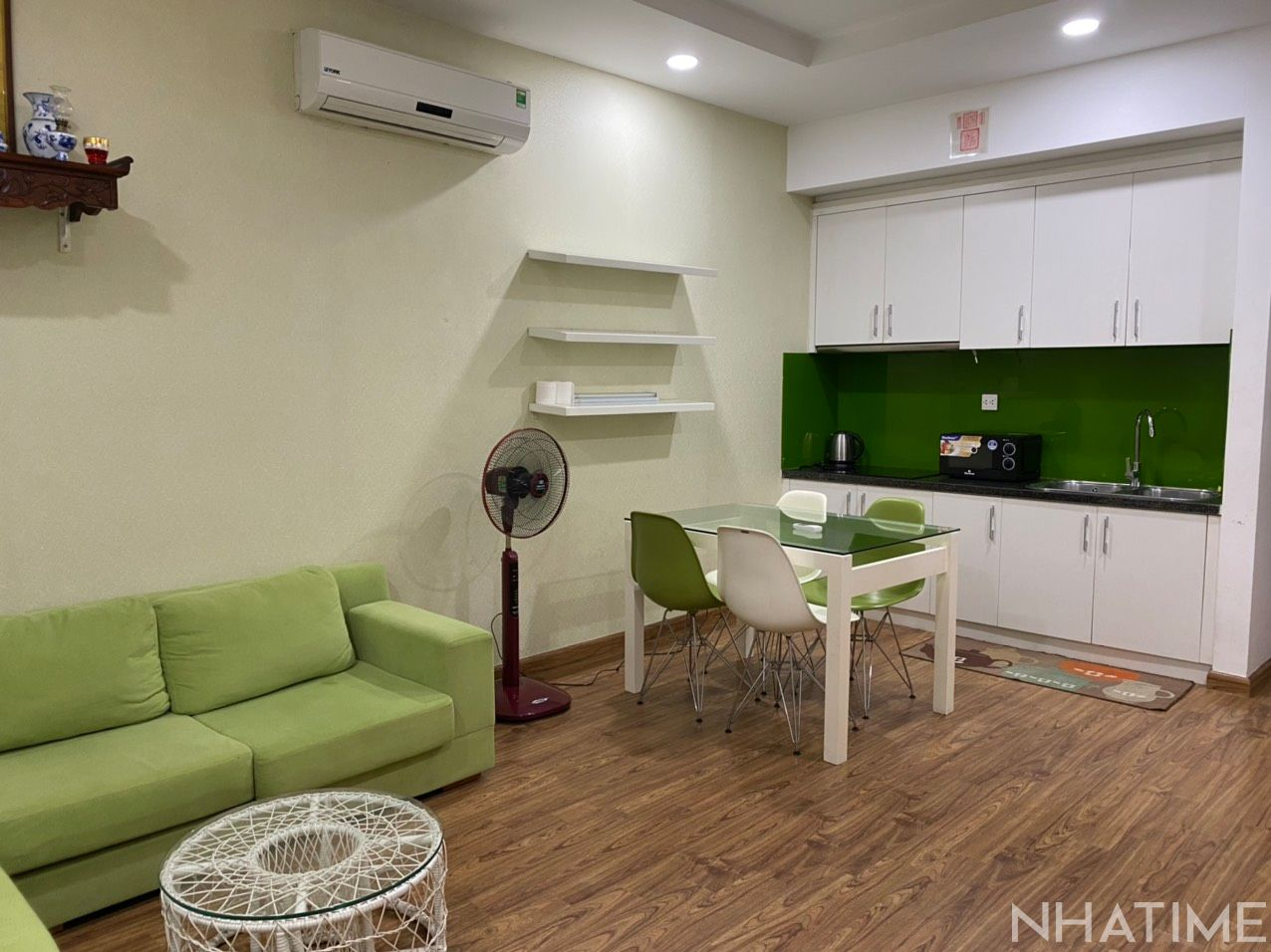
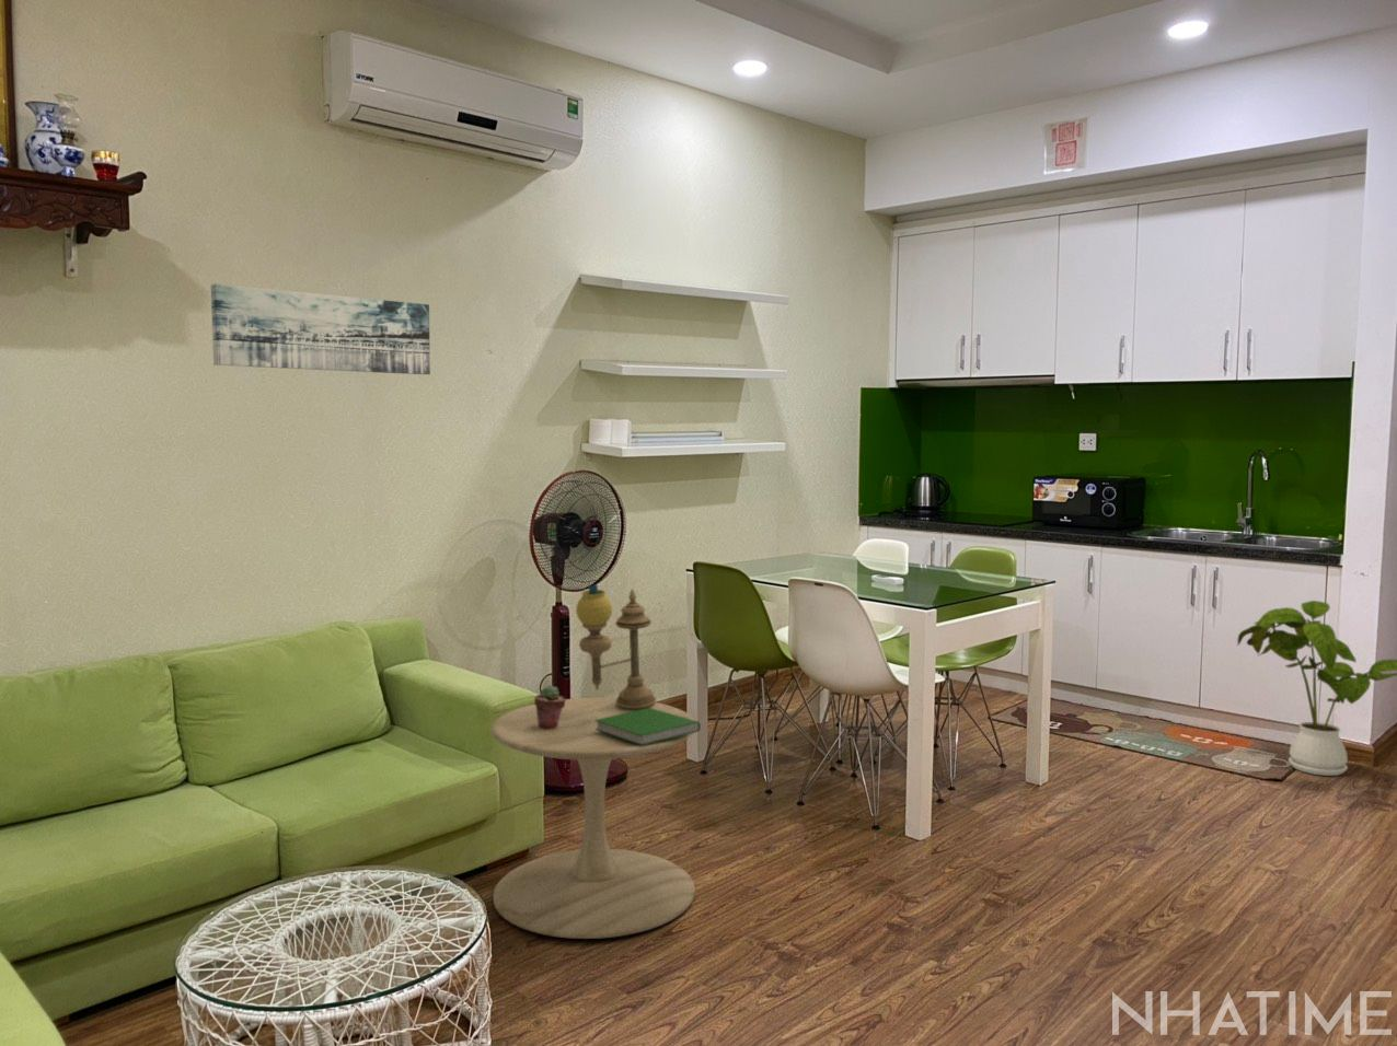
+ hardcover book [595,708,701,745]
+ house plant [1237,600,1397,777]
+ wall art [210,282,431,376]
+ potted succulent [533,683,566,727]
+ table lamp [575,583,657,708]
+ side table [490,697,697,939]
